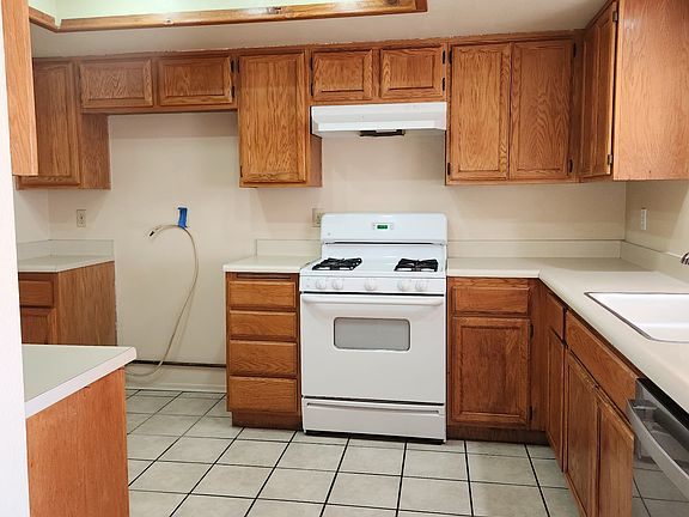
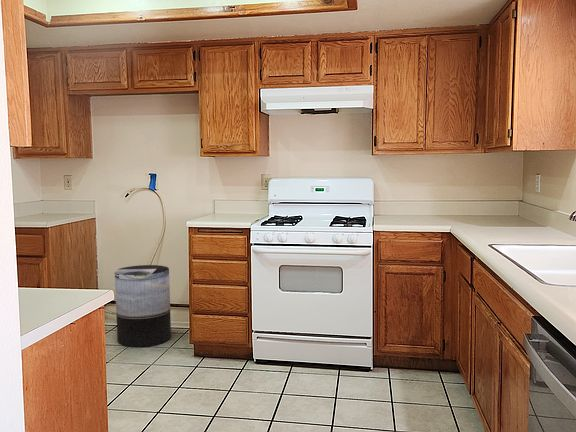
+ trash can [114,264,172,348]
